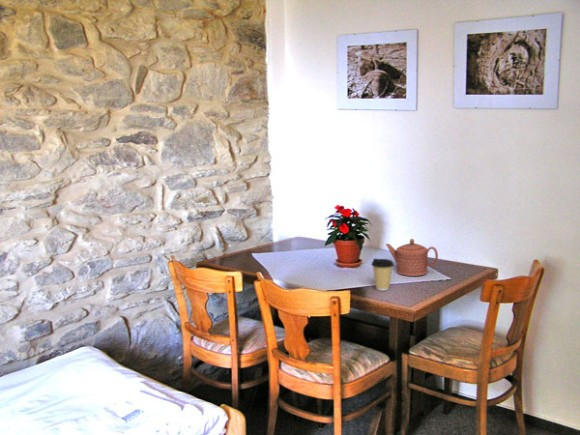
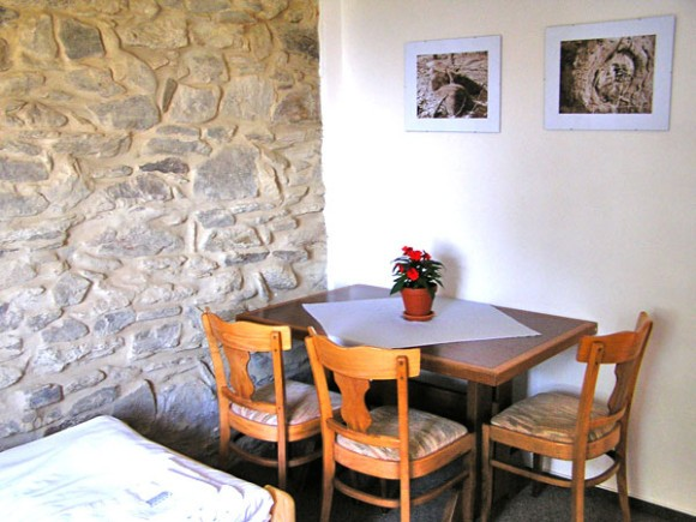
- coffee cup [370,258,395,291]
- teapot [385,238,439,277]
